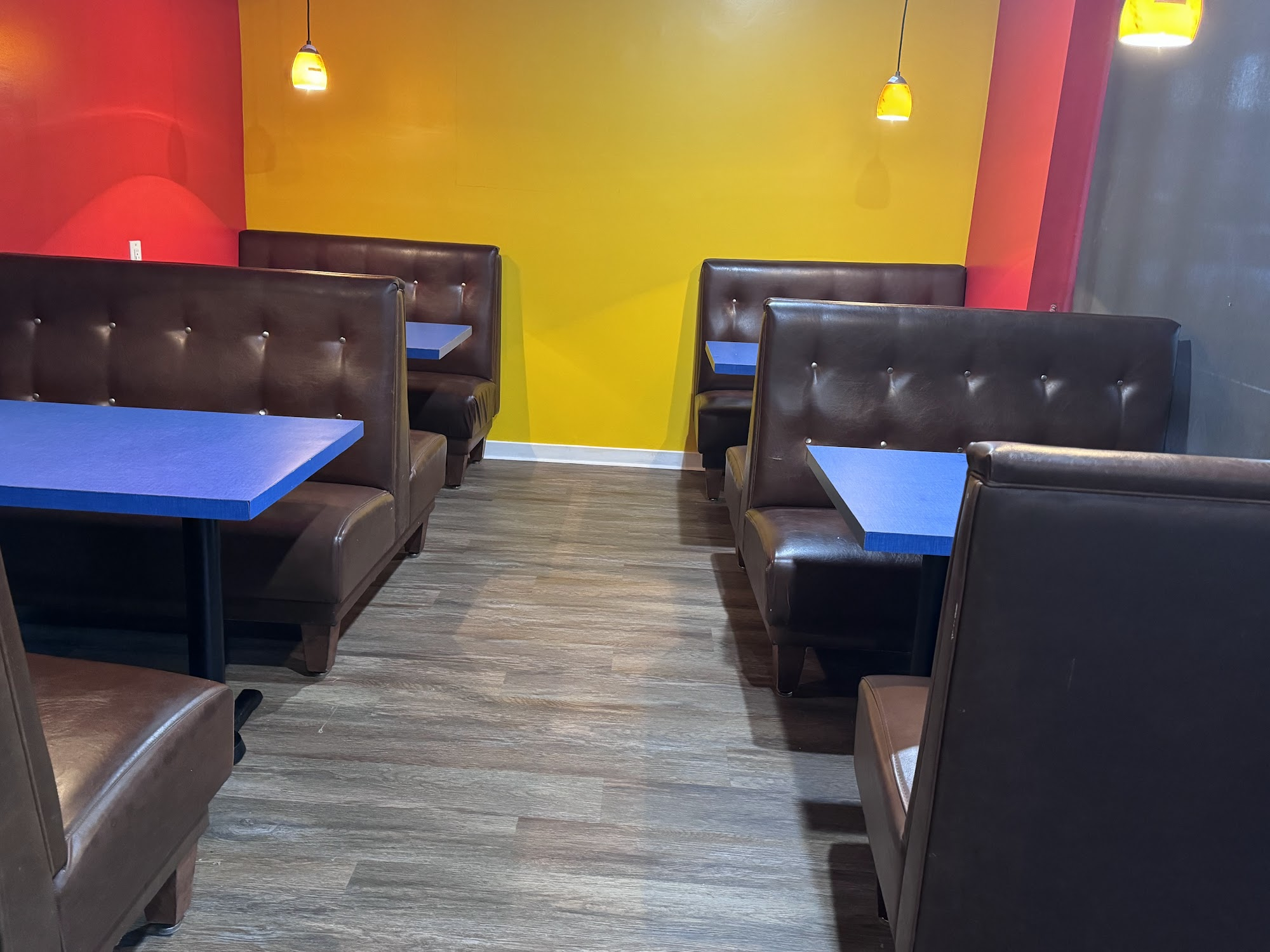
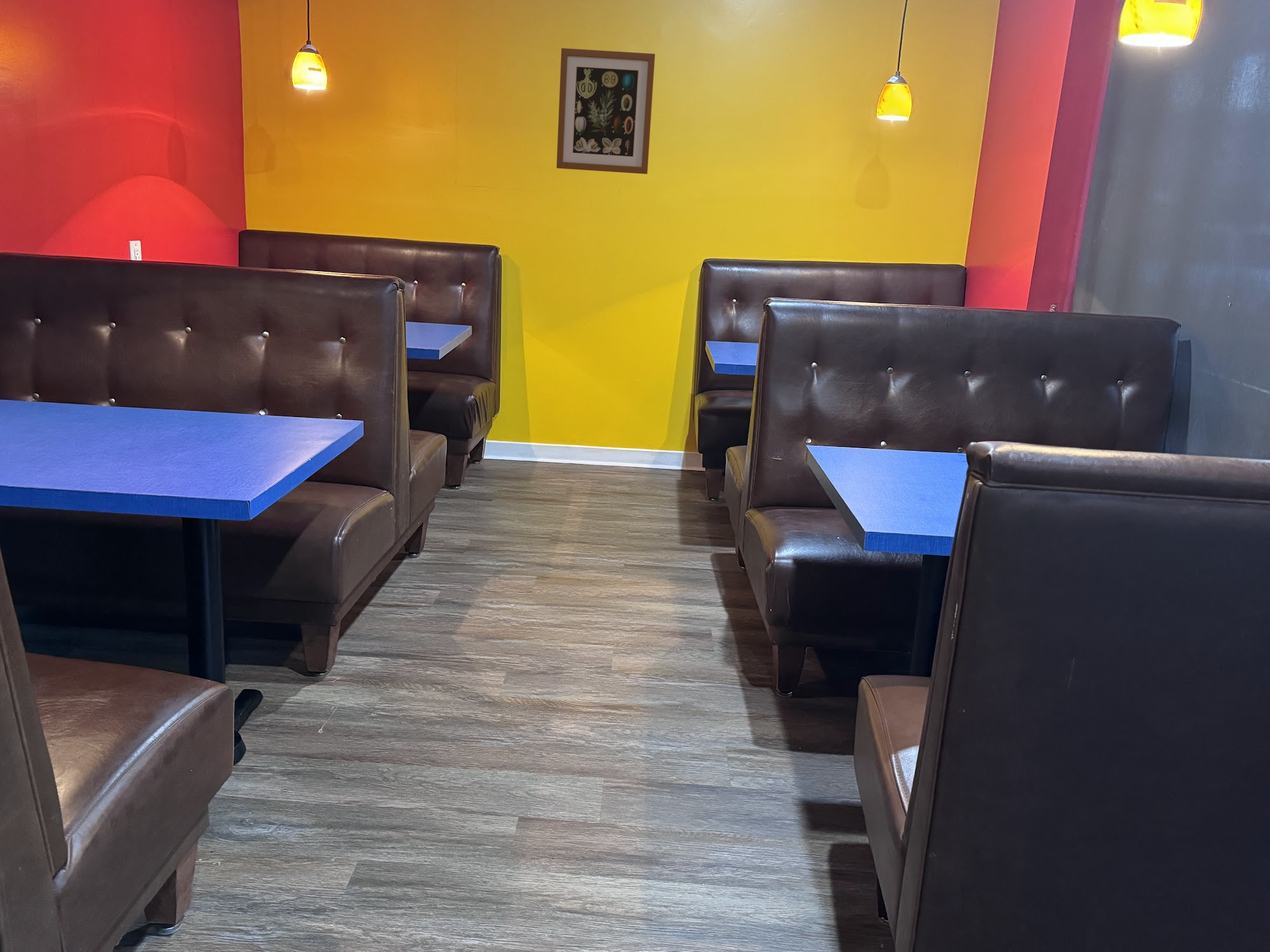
+ wall art [556,48,655,175]
